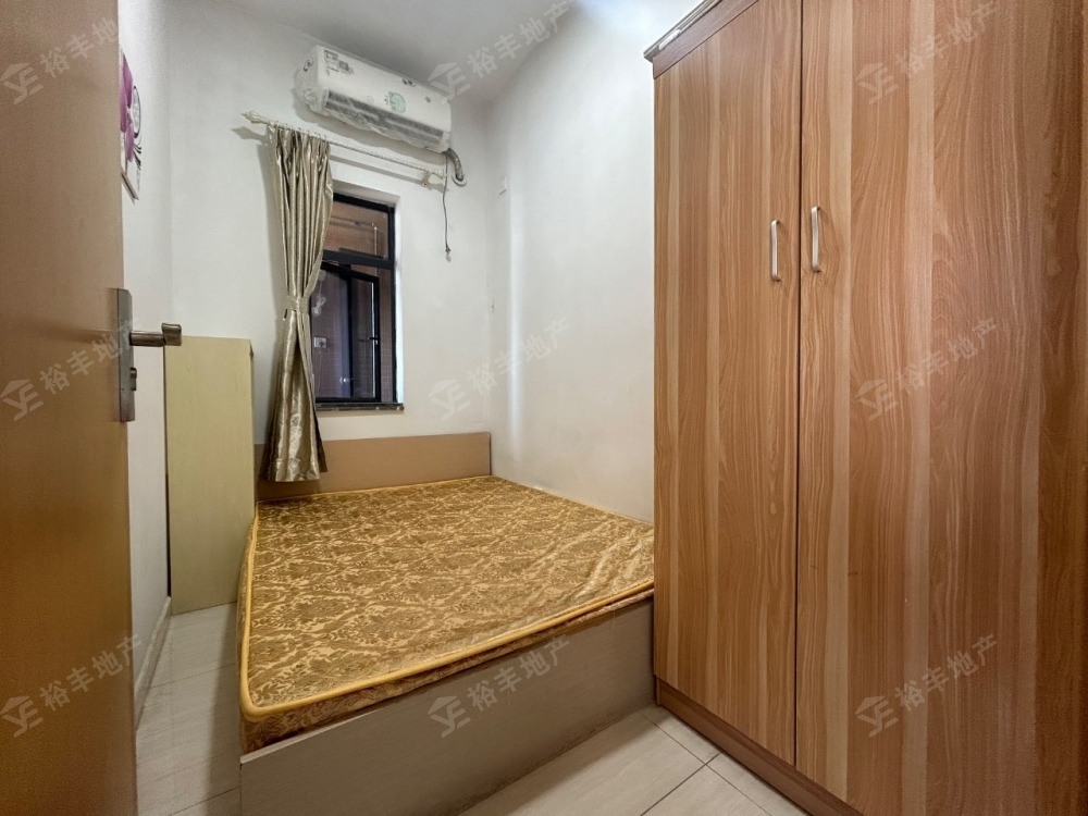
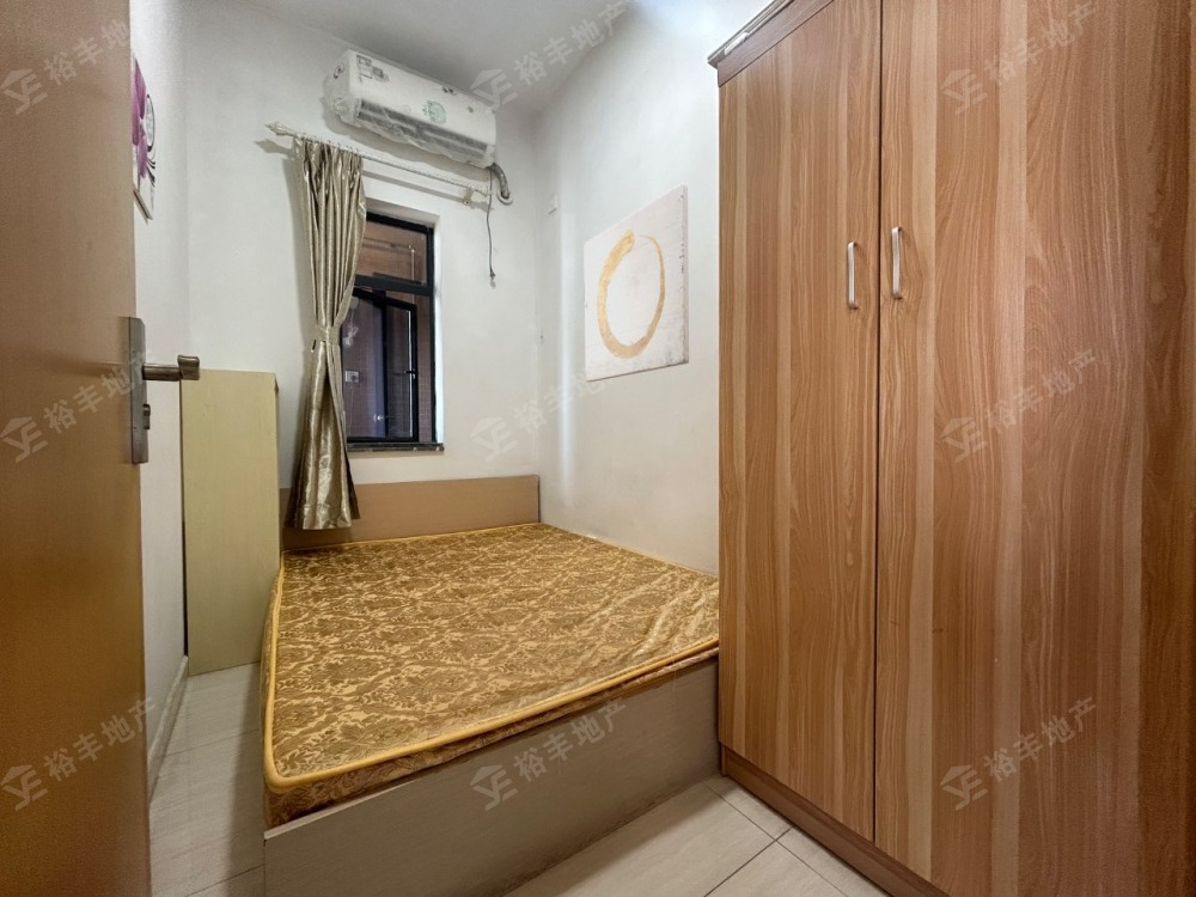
+ wall art [584,182,690,383]
